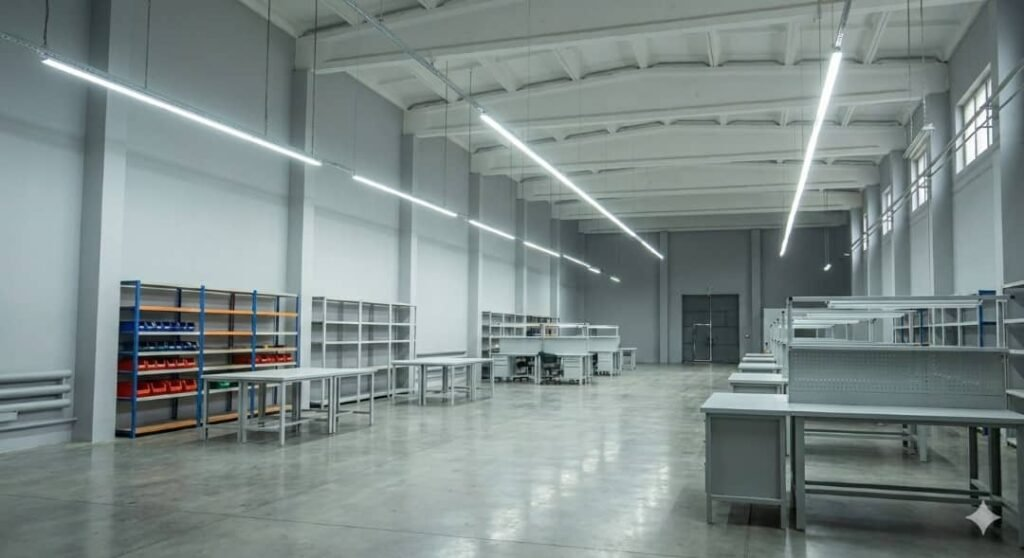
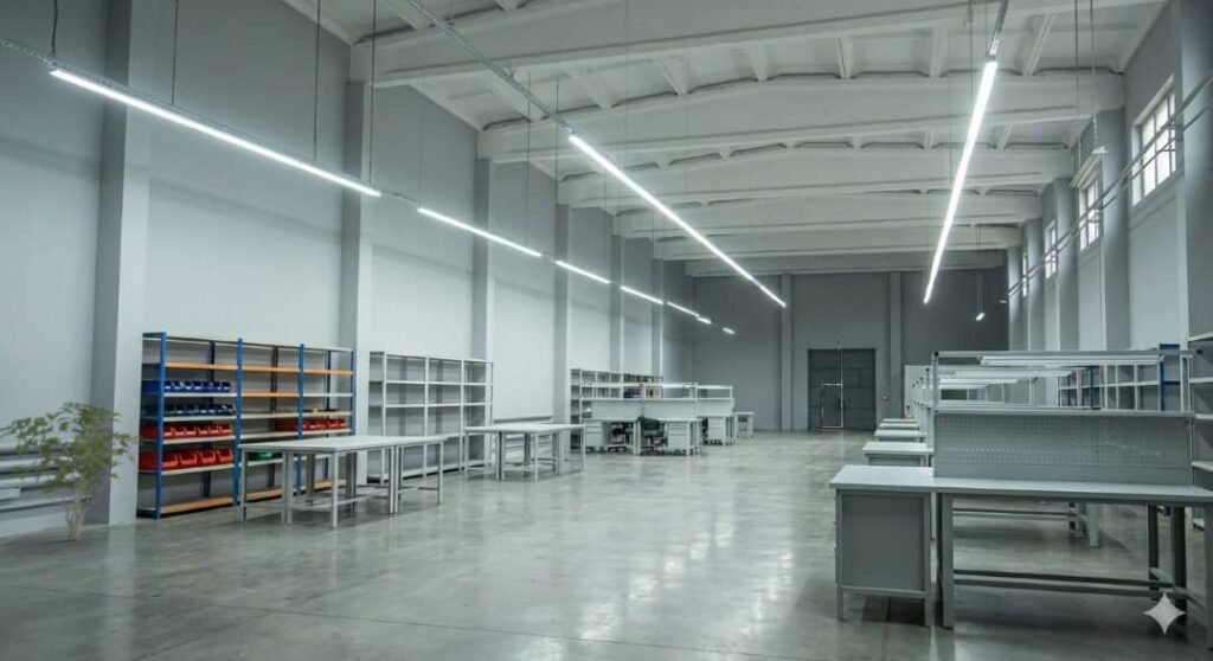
+ shrub [0,400,145,541]
